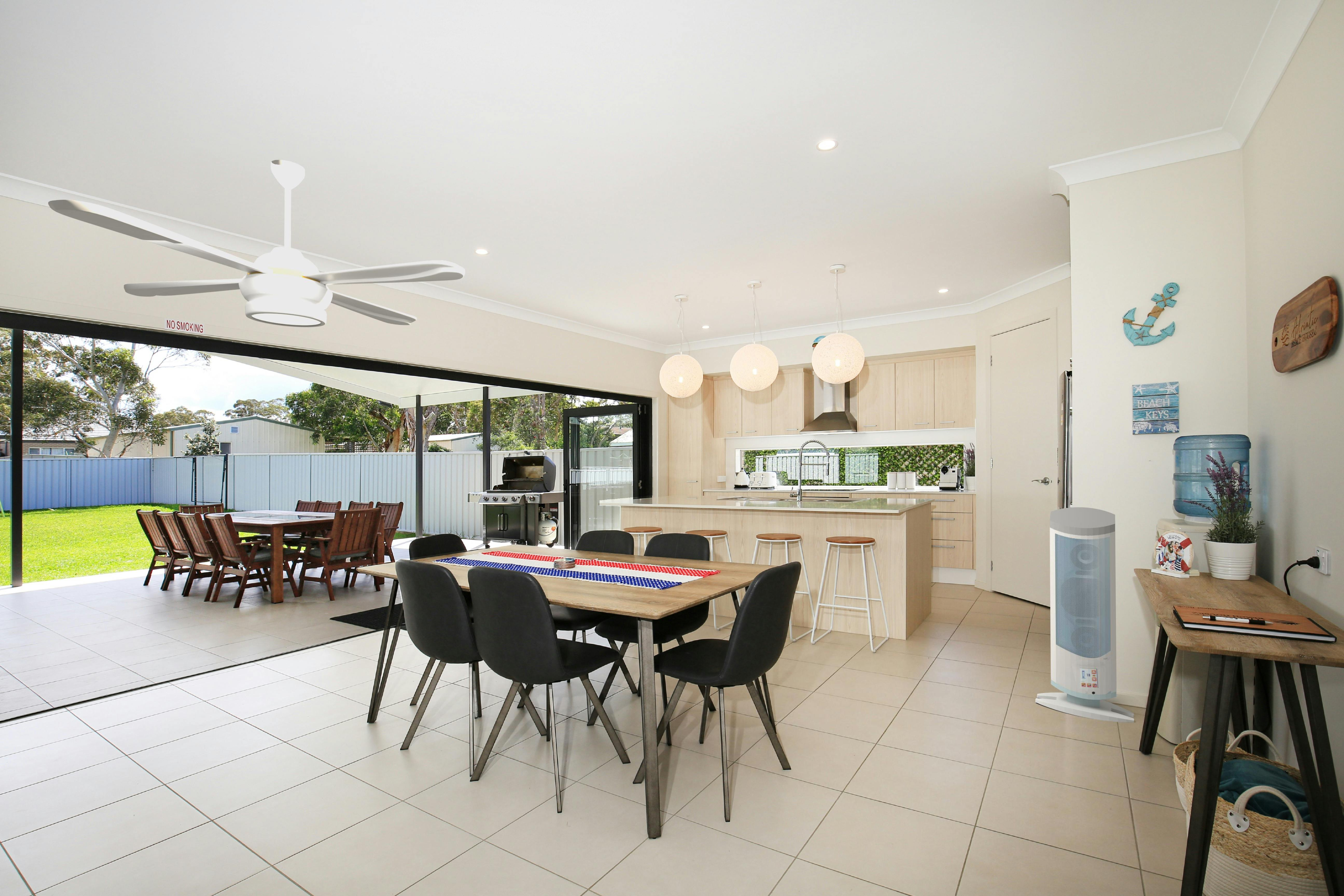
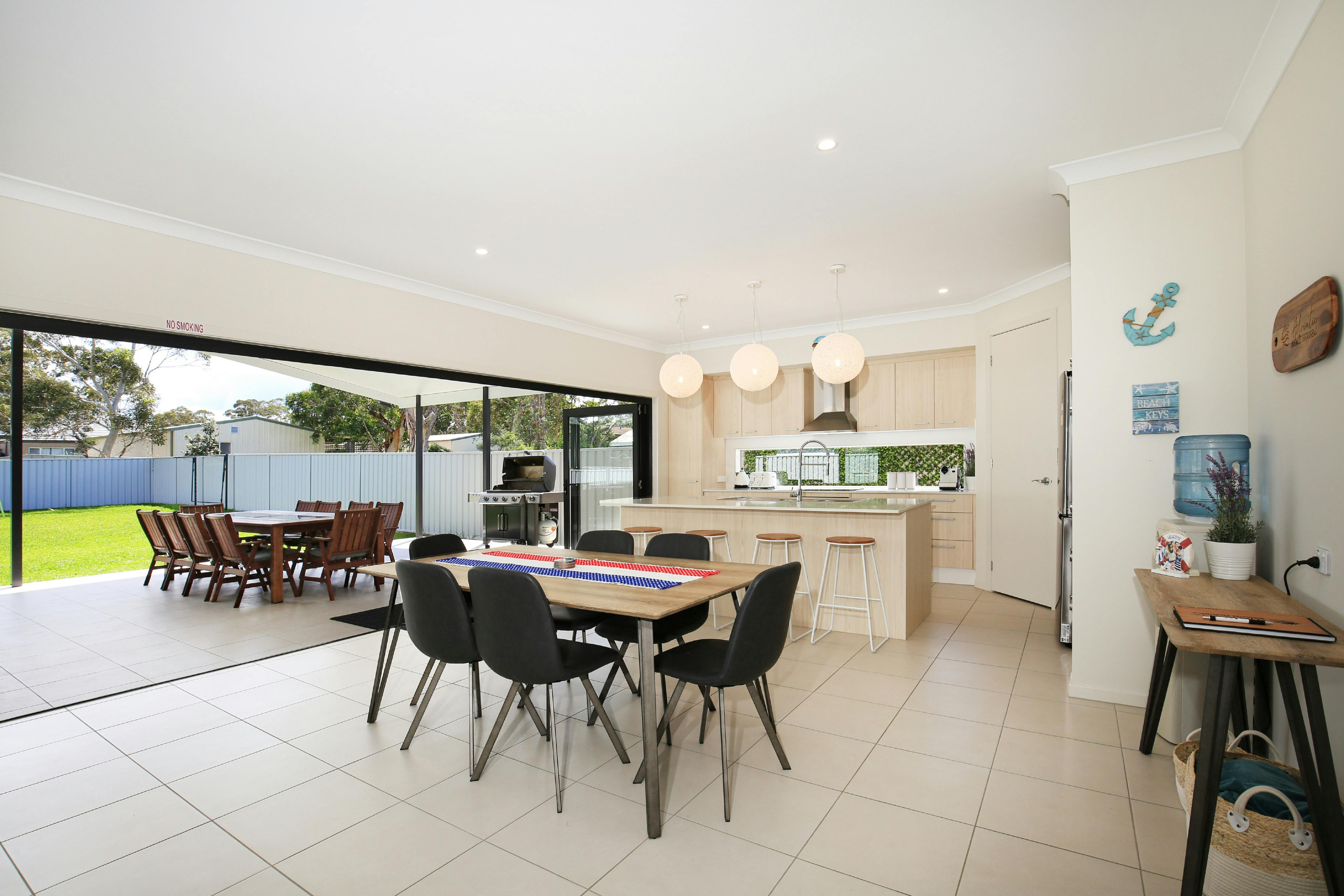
- air purifier [1035,507,1134,723]
- ceiling fan [48,159,465,327]
